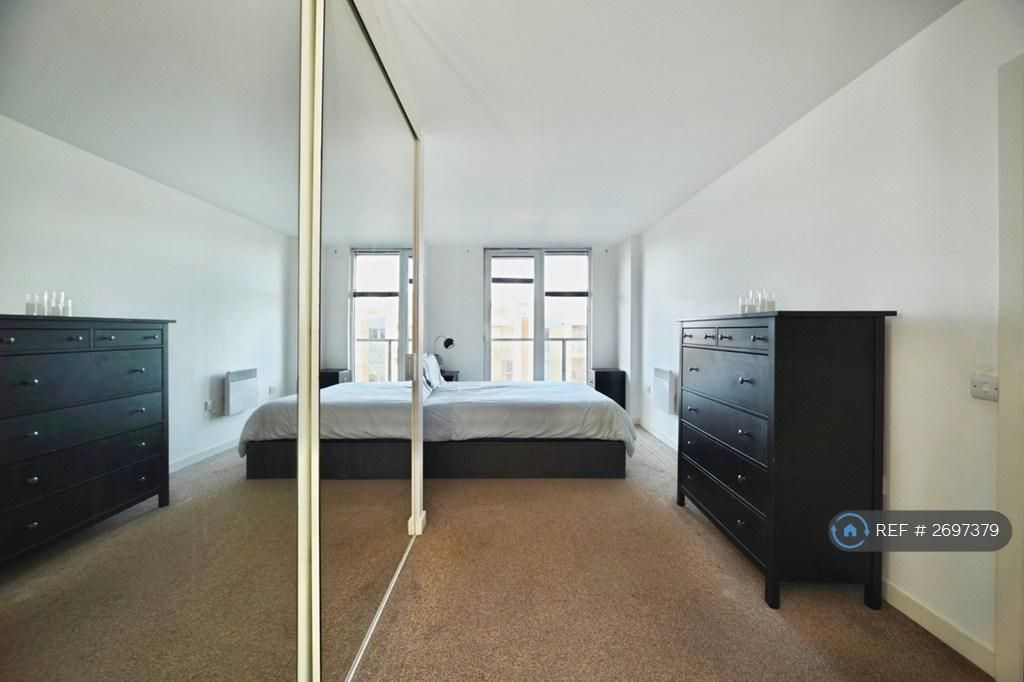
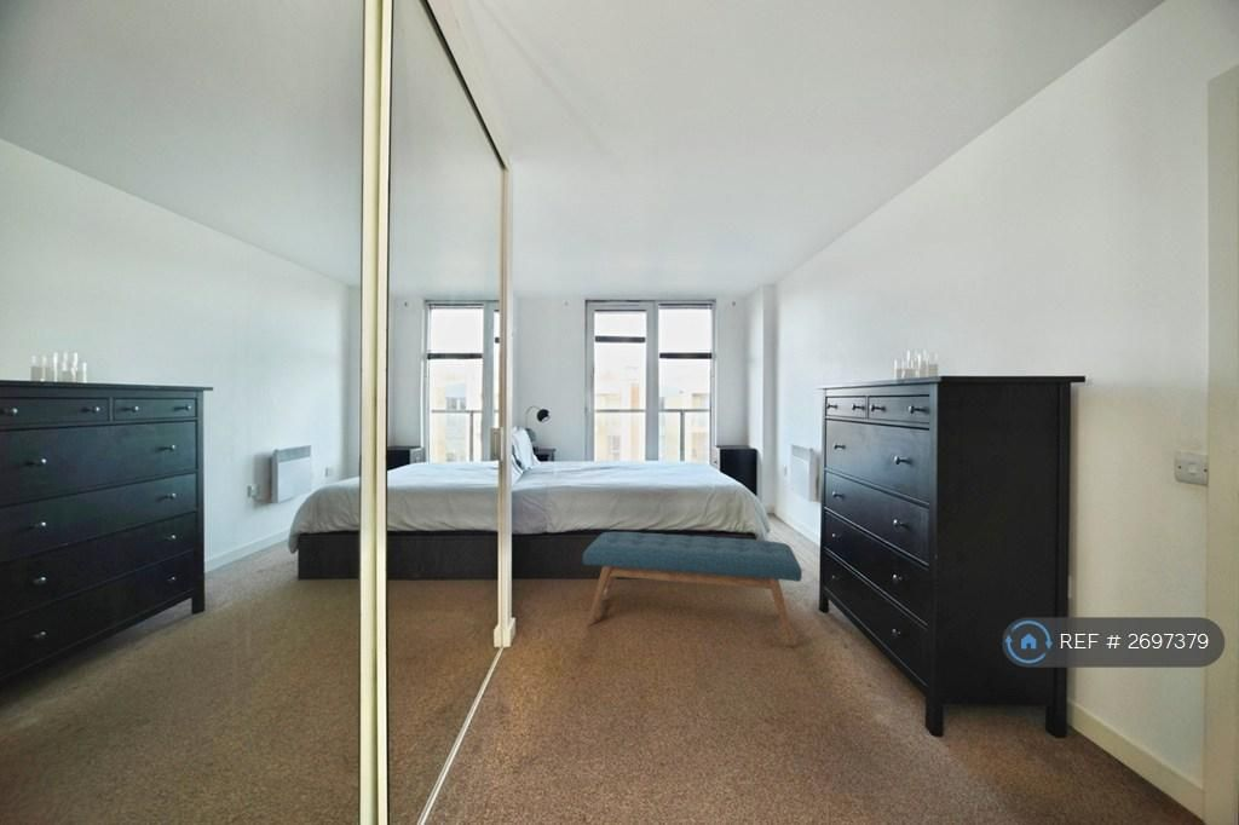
+ bench [582,531,803,647]
